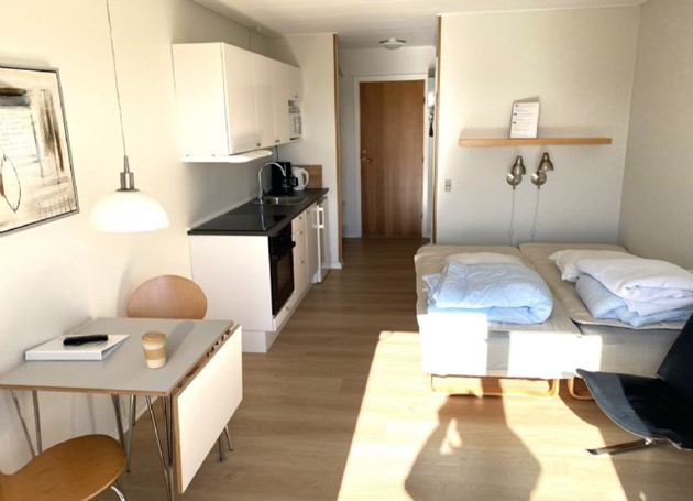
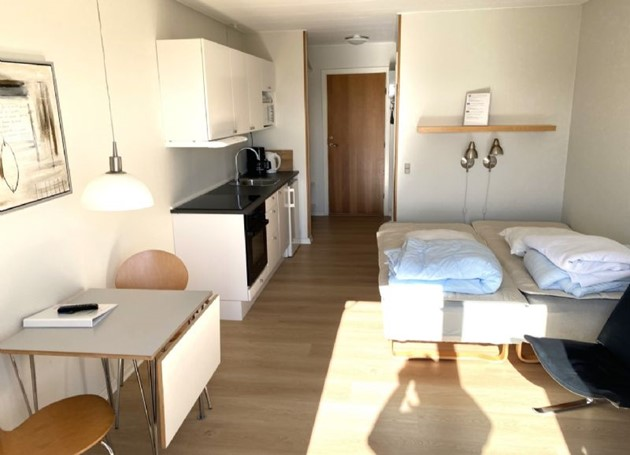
- coffee cup [141,330,168,370]
